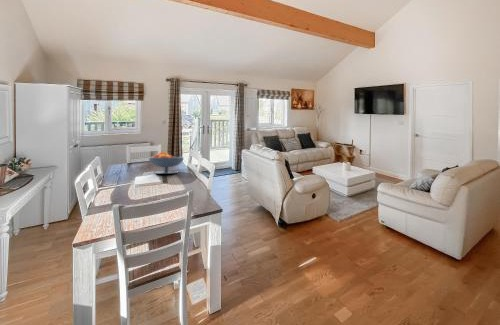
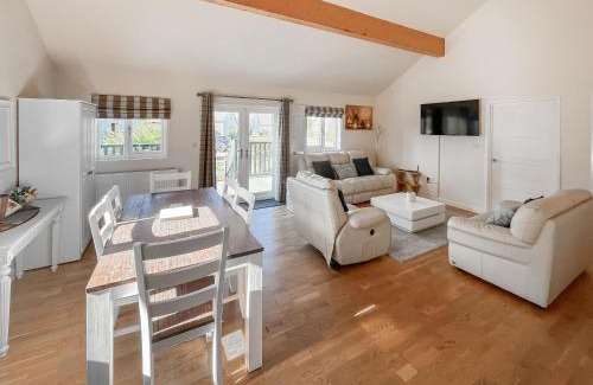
- fruit bowl [147,151,185,175]
